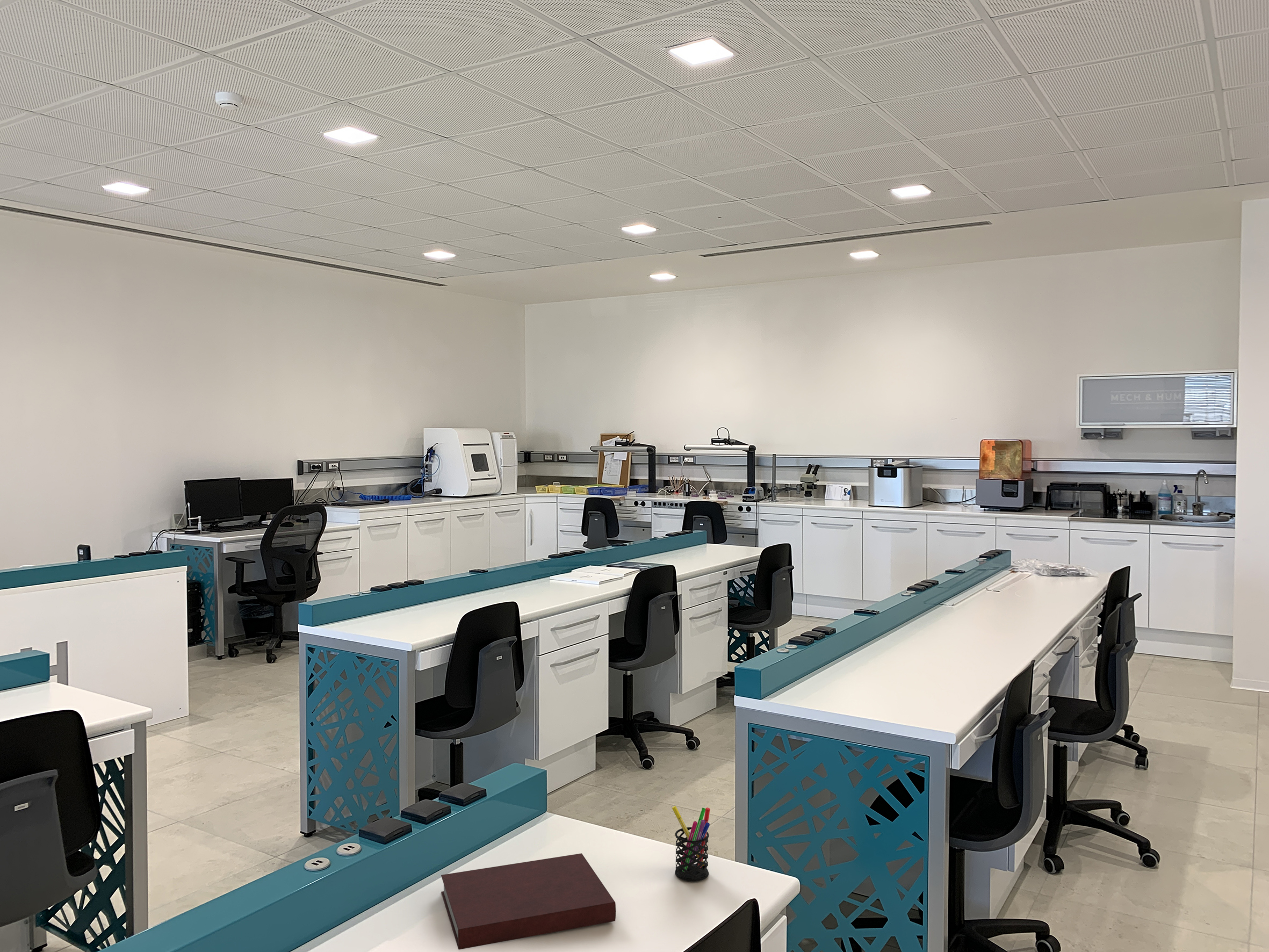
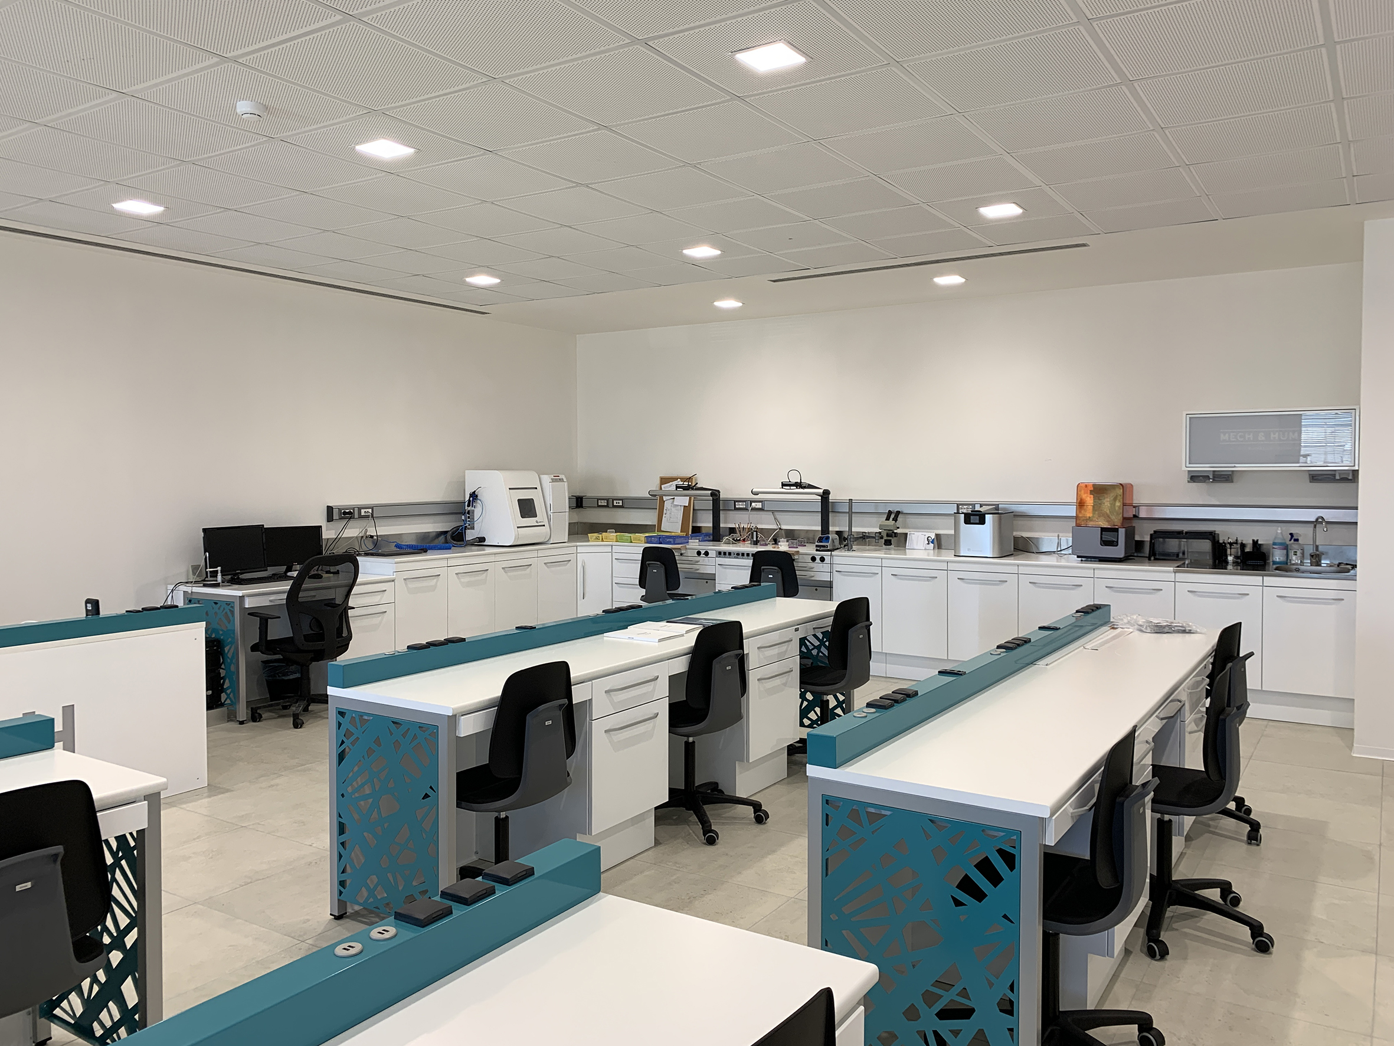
- notebook [441,853,616,950]
- pen holder [672,805,711,882]
